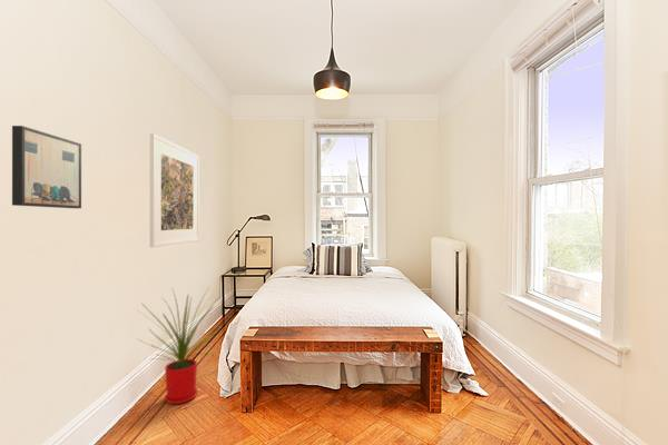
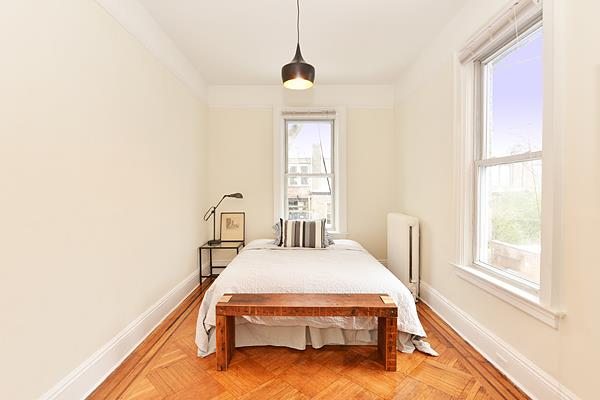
- wall art [11,125,82,209]
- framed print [149,132,200,248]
- house plant [136,285,222,405]
